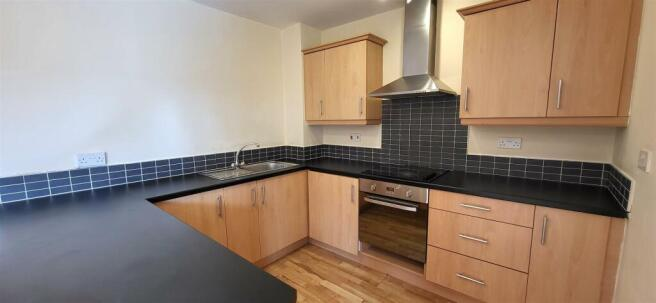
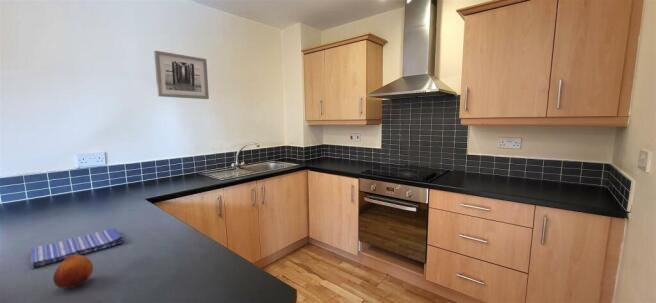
+ fruit [52,255,94,289]
+ wall art [153,50,210,100]
+ dish towel [29,227,125,269]
